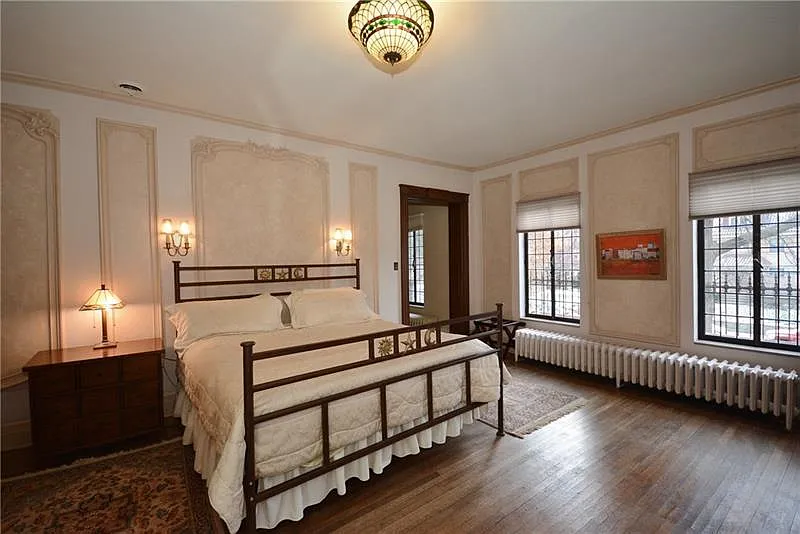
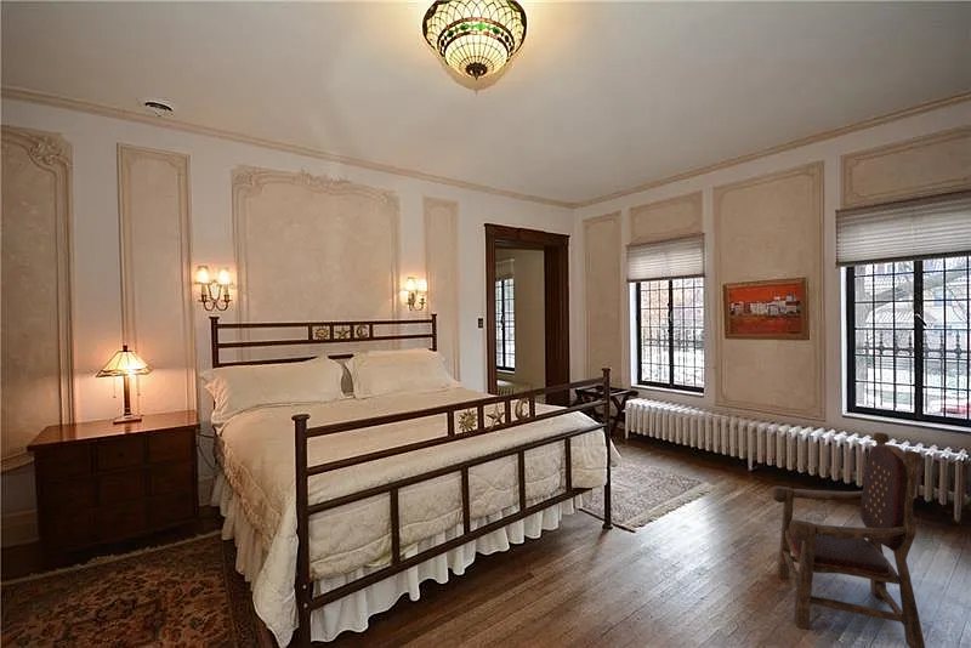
+ armchair [771,432,926,648]
